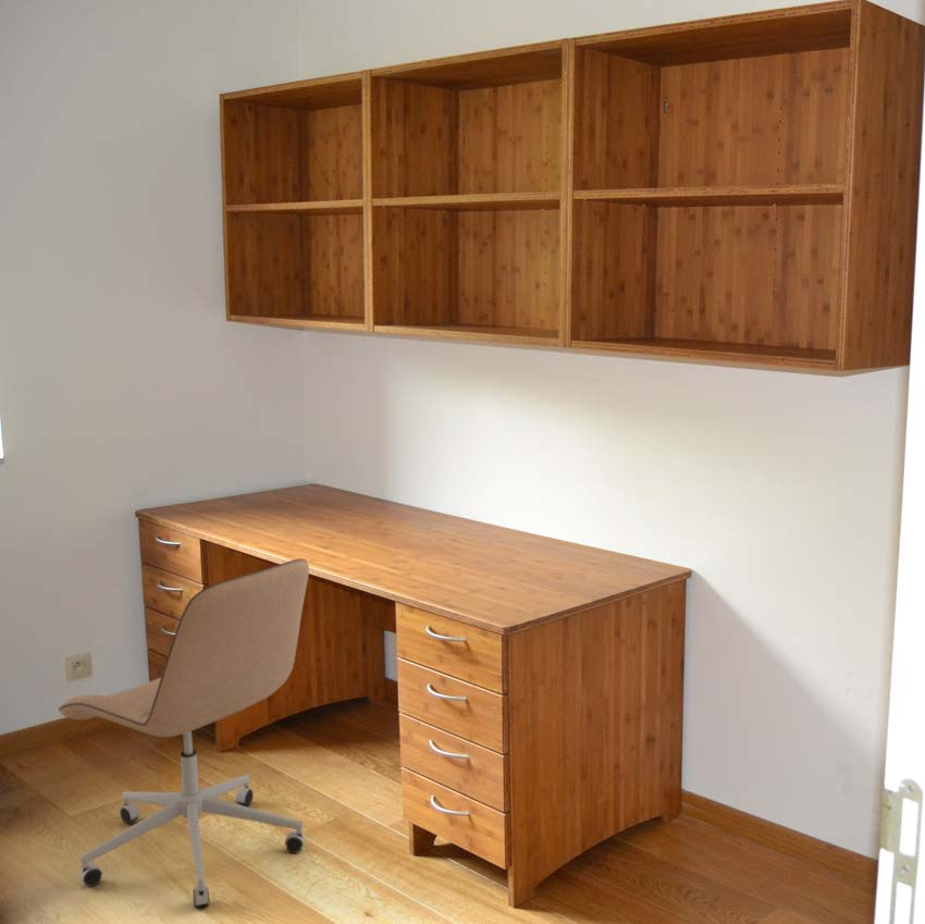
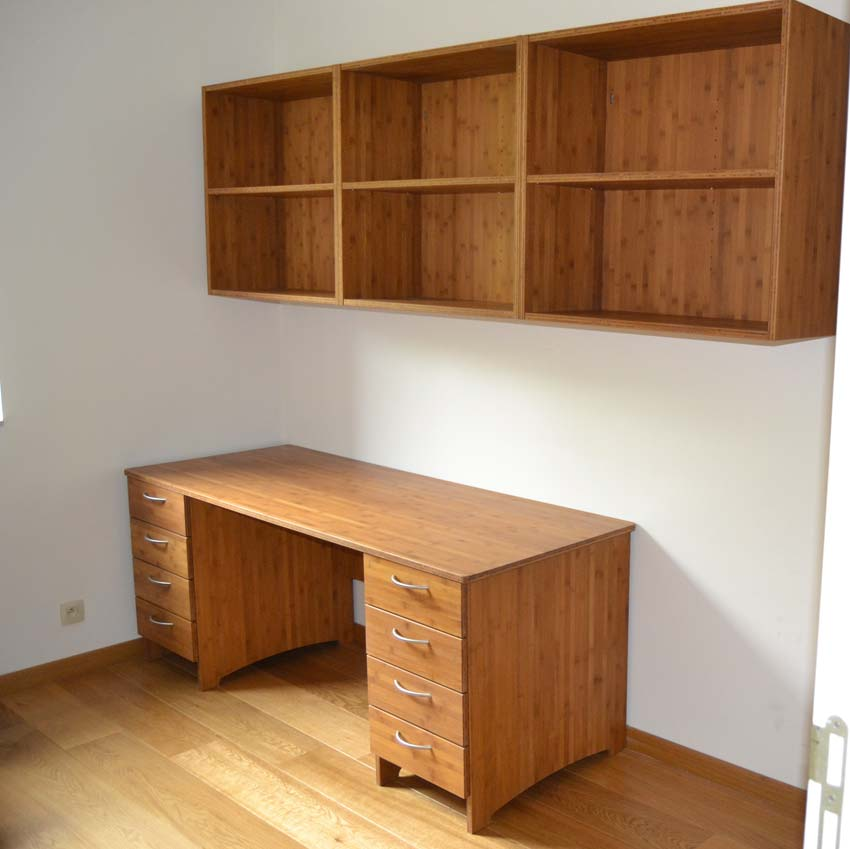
- office chair [58,558,310,909]
